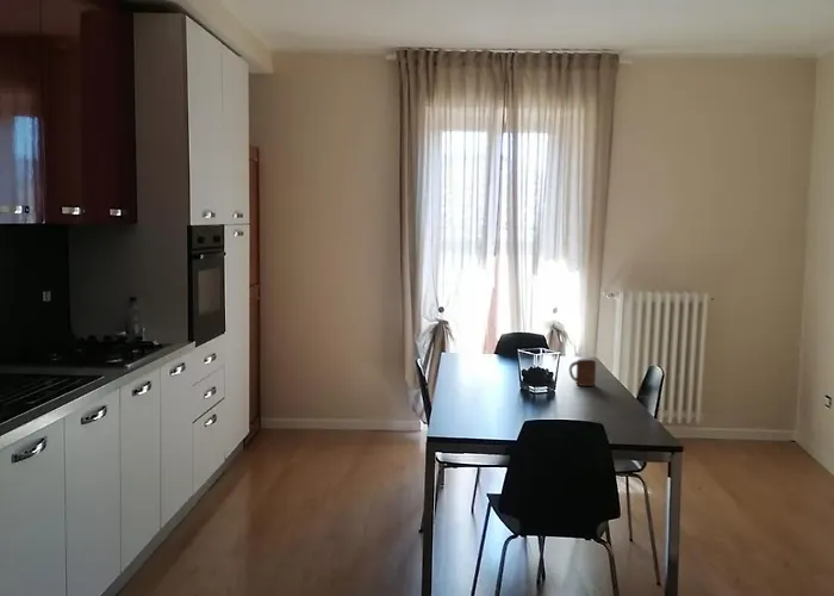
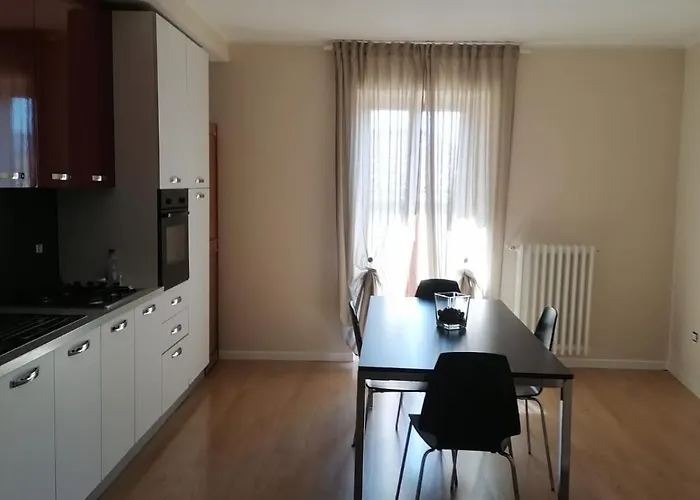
- cup [568,359,597,387]
